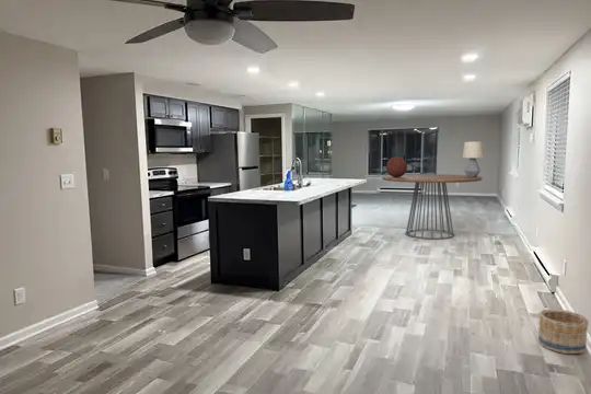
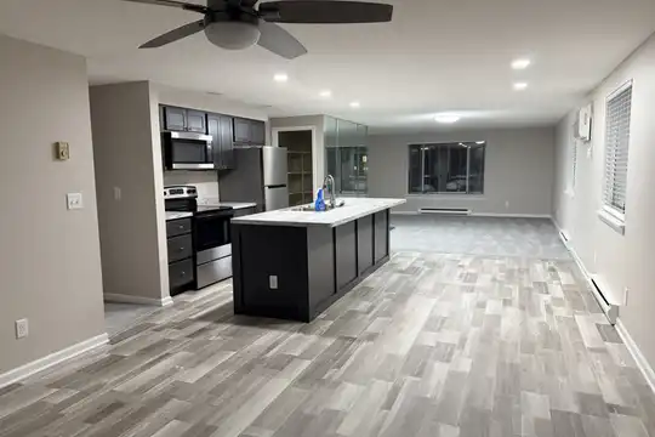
- basket [537,308,590,355]
- decorative globe [385,155,408,177]
- lamp [462,141,485,177]
- dining table [381,173,484,240]
